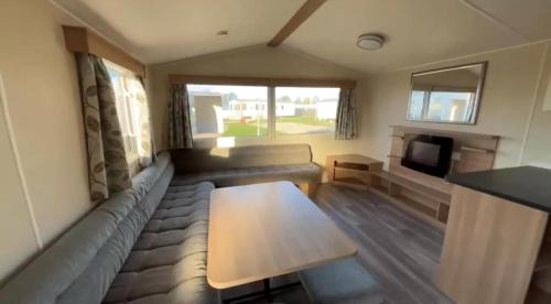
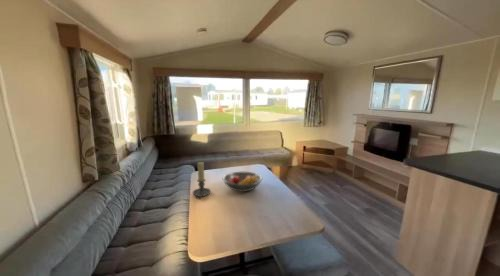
+ fruit bowl [222,171,263,193]
+ candle holder [192,161,212,200]
